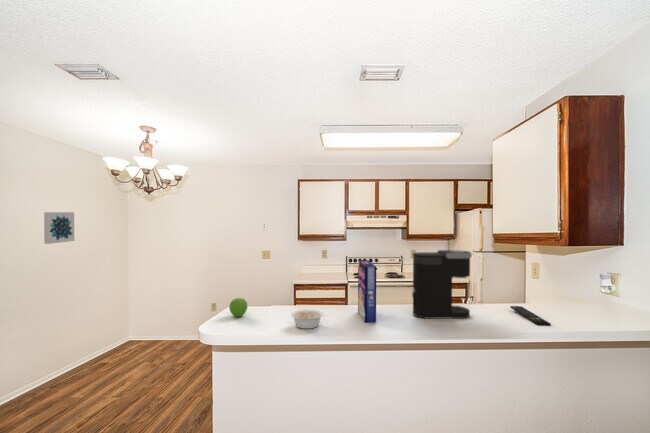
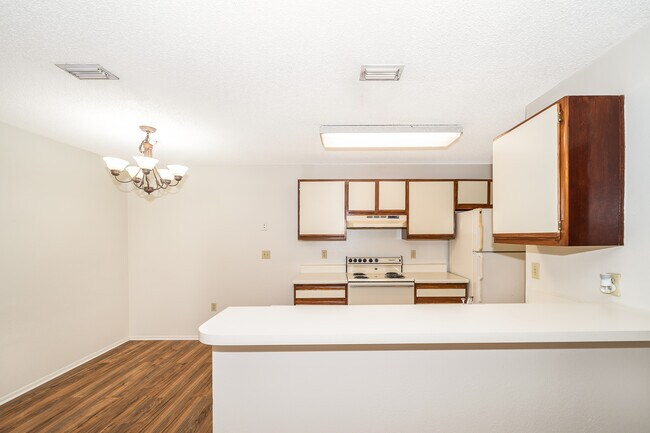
- cereal box [357,259,377,324]
- wall art [43,211,75,245]
- fruit [228,297,249,318]
- legume [290,308,327,330]
- coffee maker [411,249,473,320]
- remote control [509,305,552,327]
